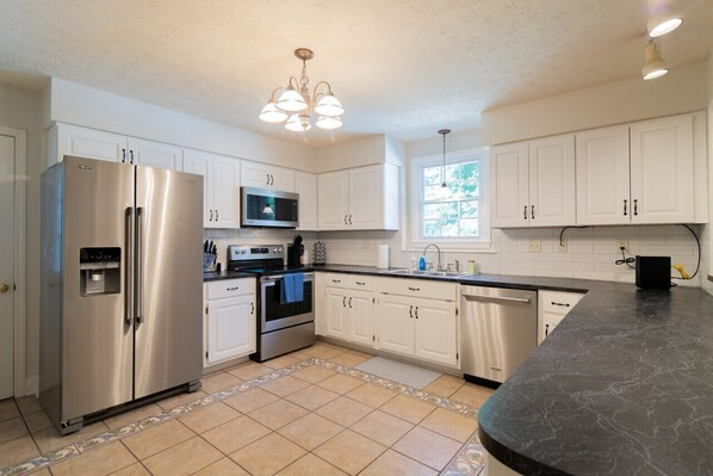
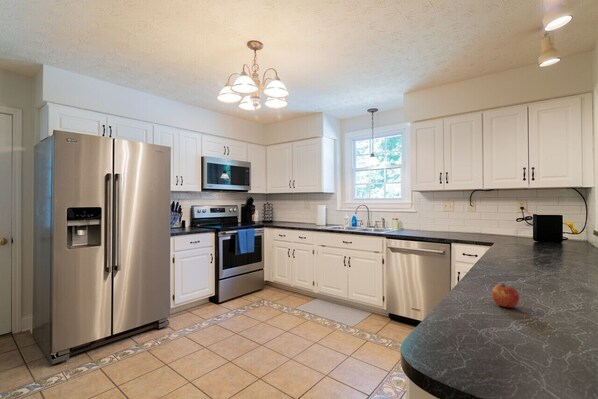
+ apple [491,282,520,308]
